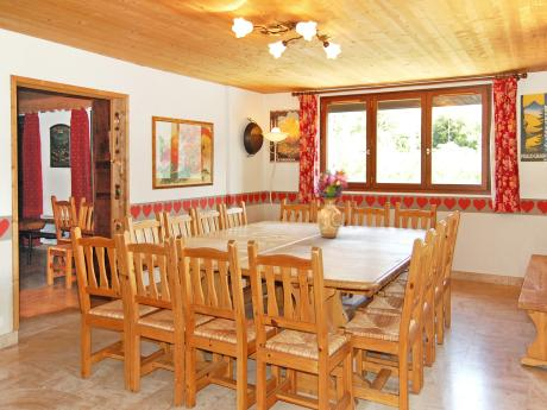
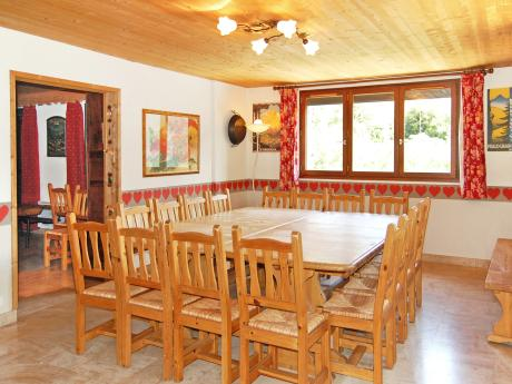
- flower arrangement [314,165,351,239]
